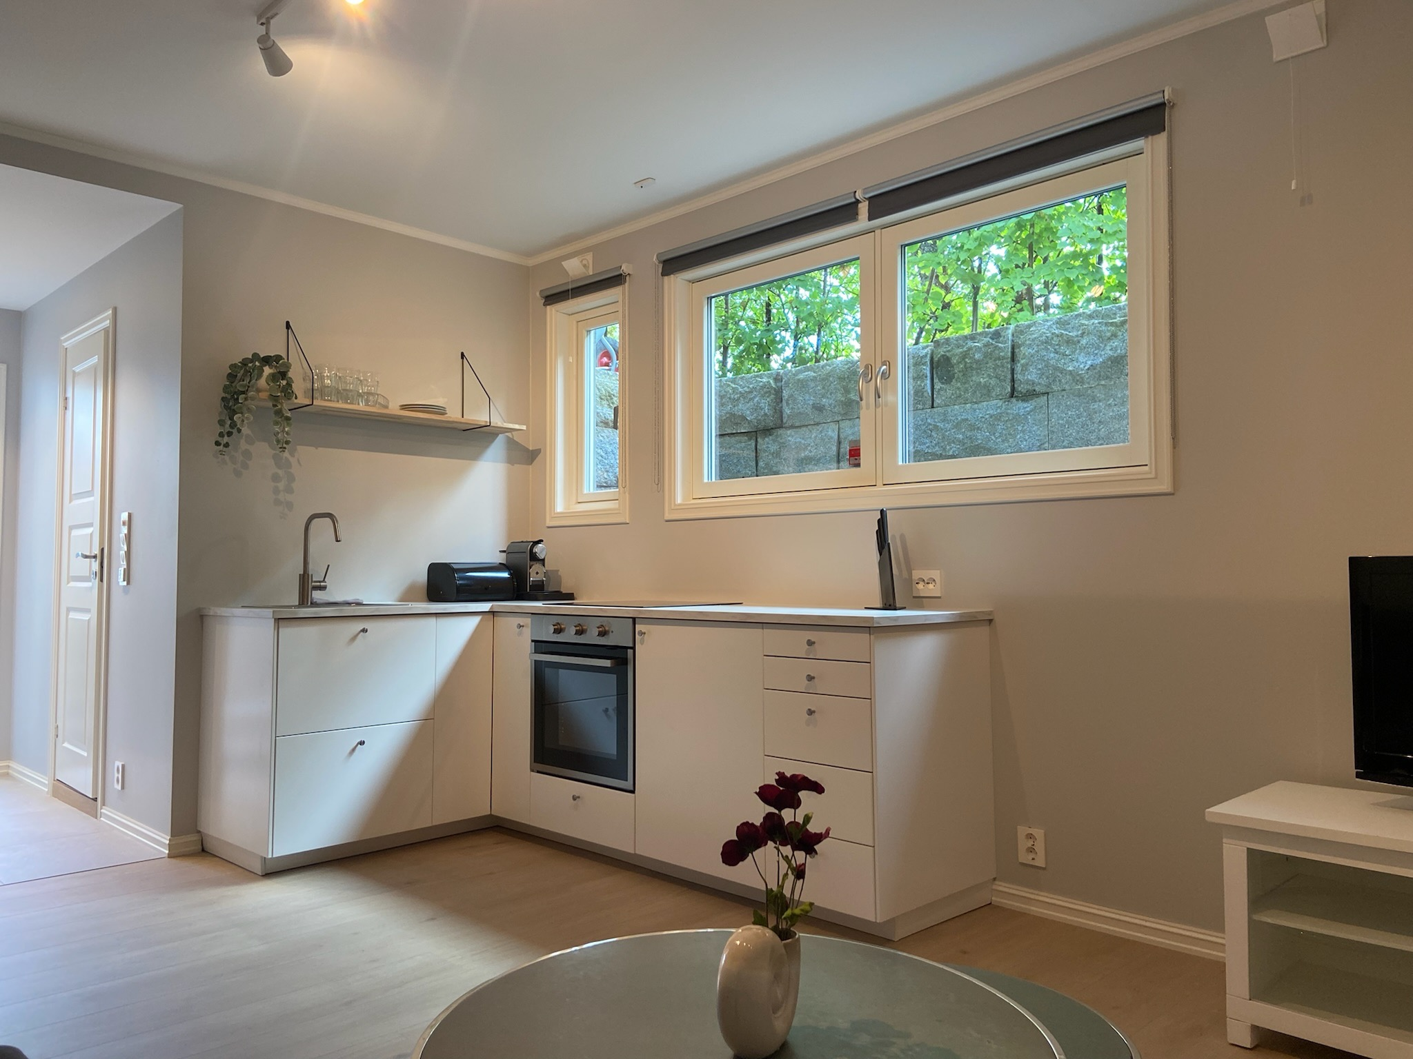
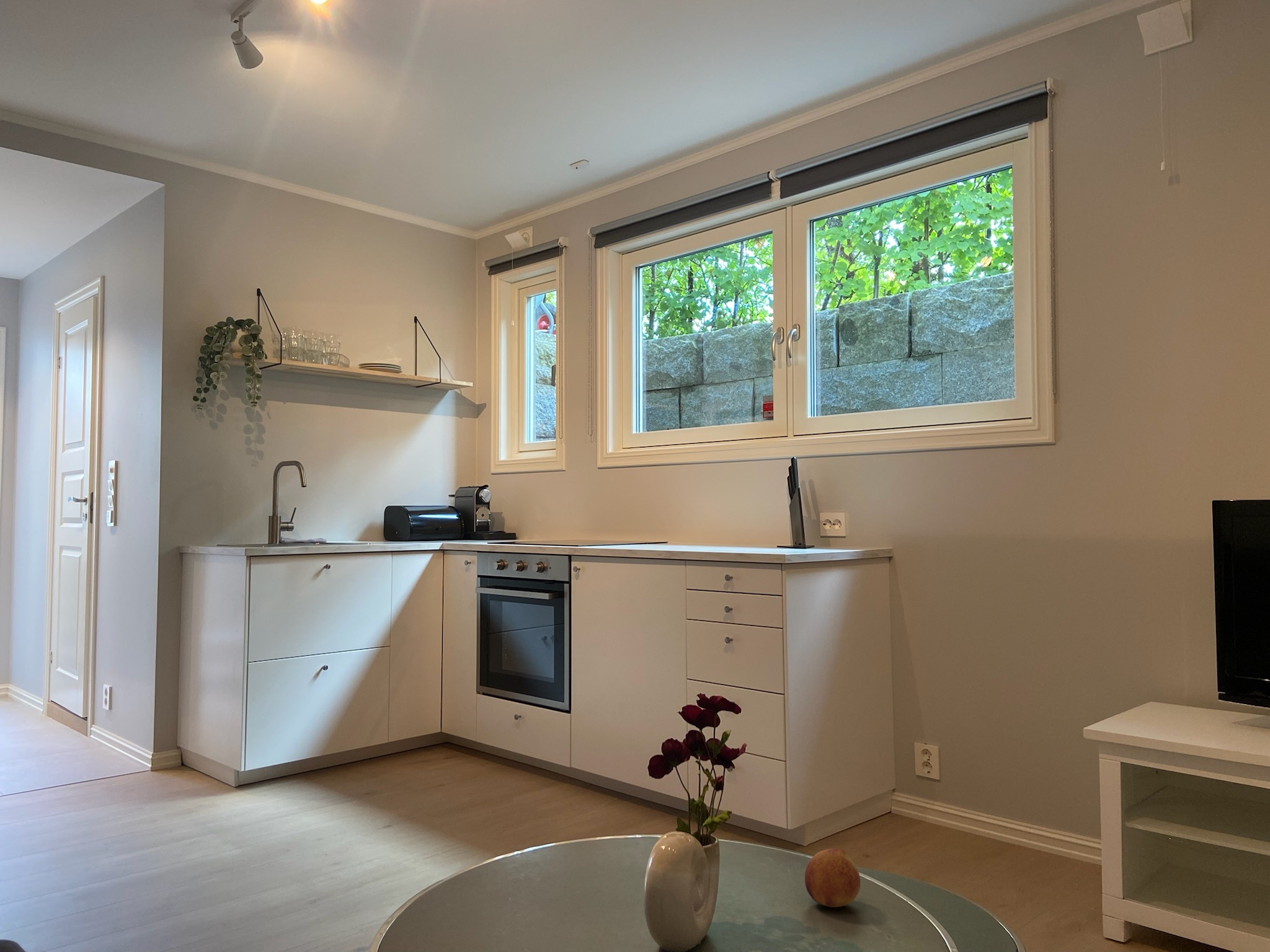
+ fruit [804,848,861,908]
